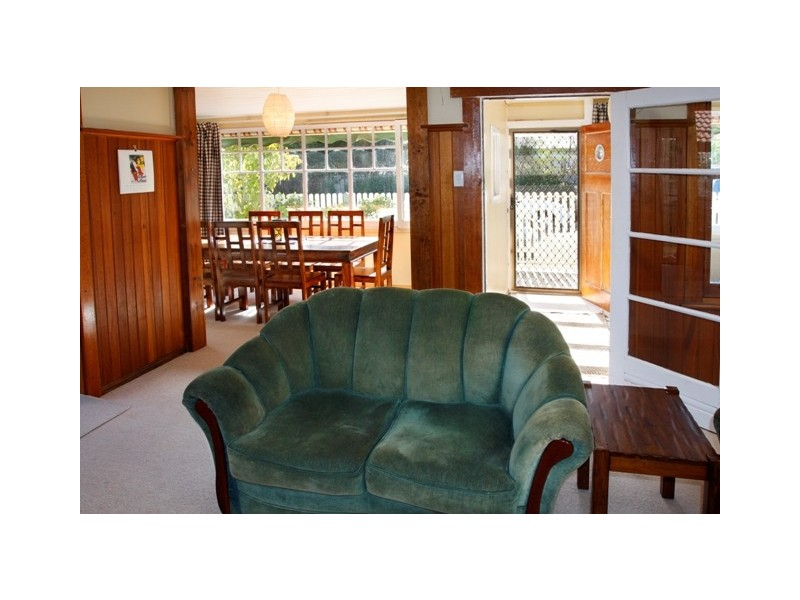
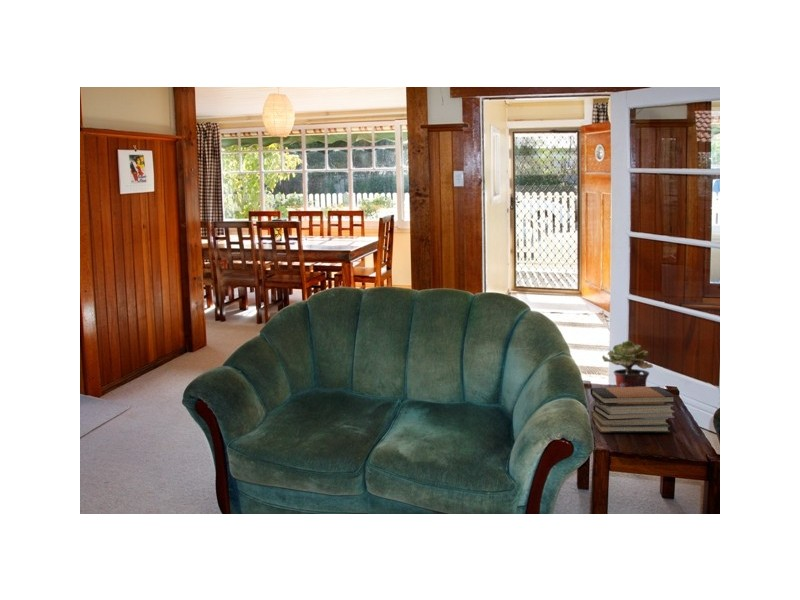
+ potted plant [601,340,654,387]
+ book stack [589,385,677,433]
